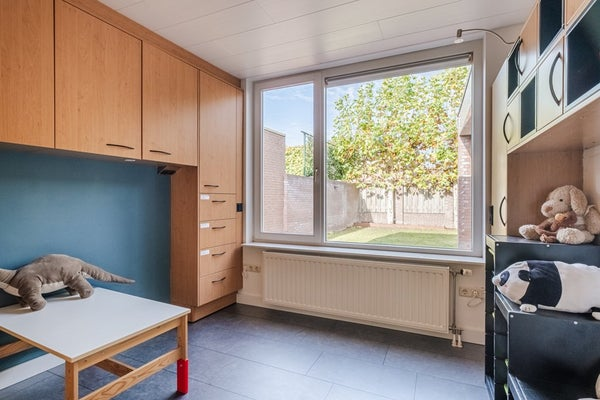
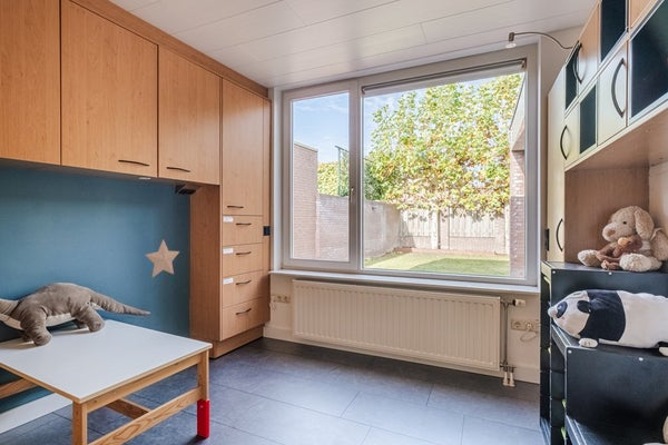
+ decorative star [145,238,180,278]
